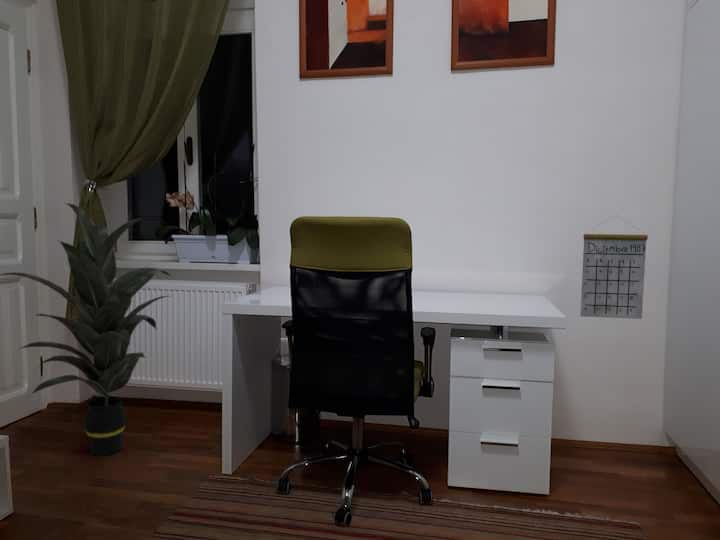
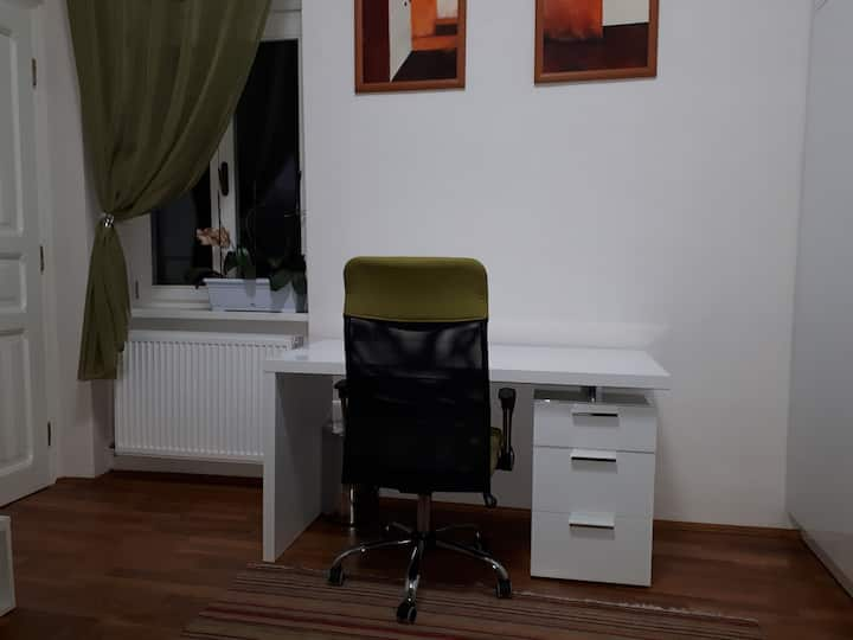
- indoor plant [0,202,174,457]
- calendar [579,215,649,320]
